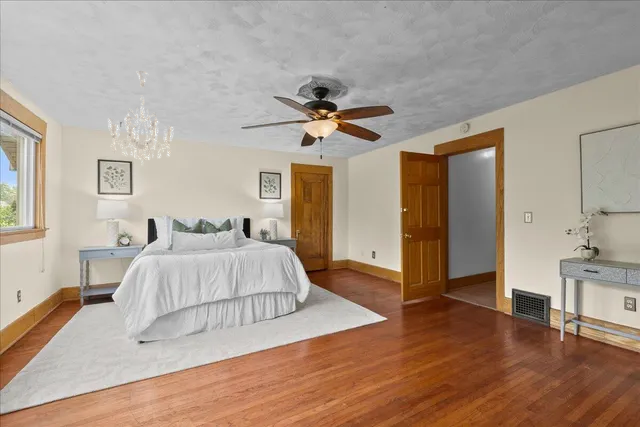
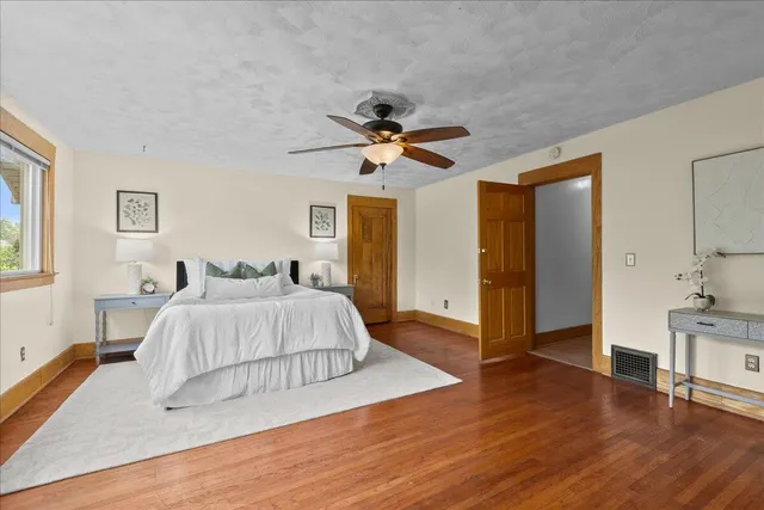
- chandelier [107,70,175,167]
